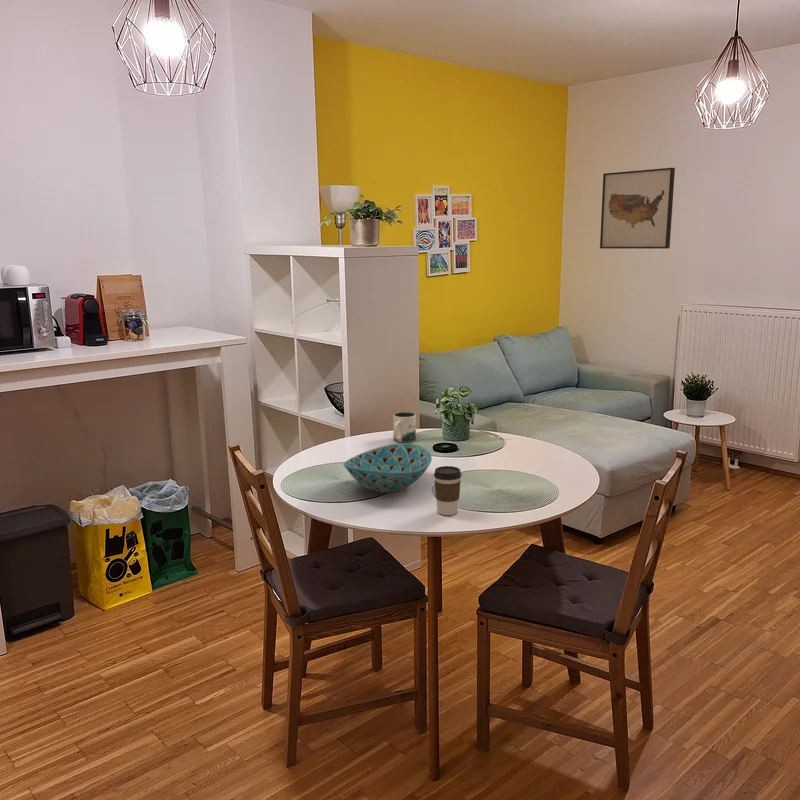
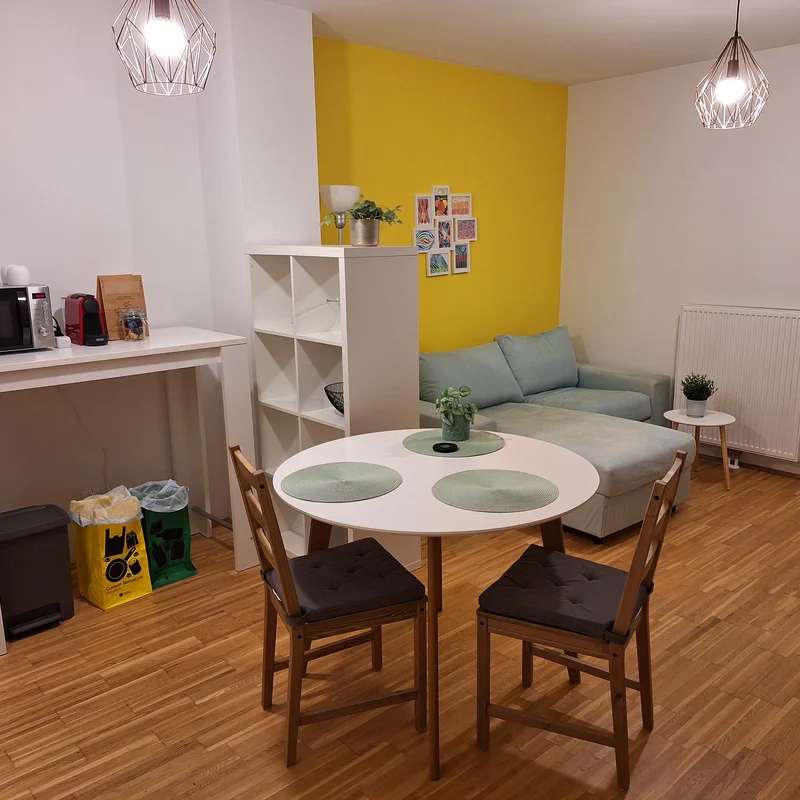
- coffee cup [433,465,463,516]
- mug [392,411,417,443]
- wall art [599,167,676,250]
- bowl [342,442,433,494]
